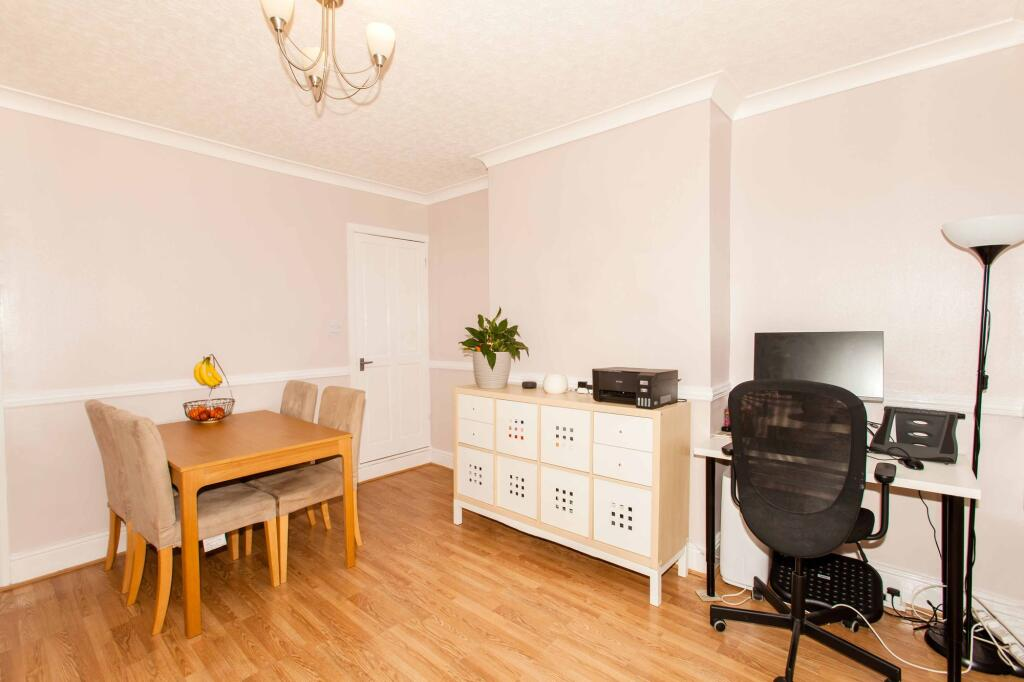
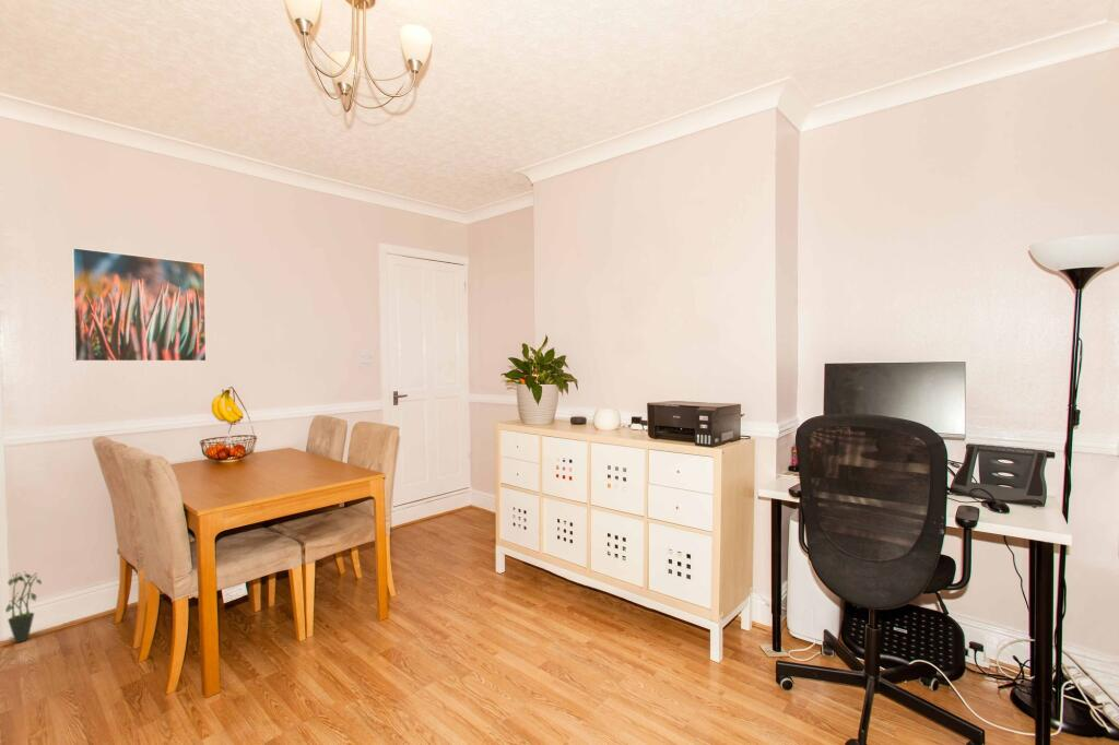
+ potted plant [4,570,43,643]
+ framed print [71,247,208,363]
